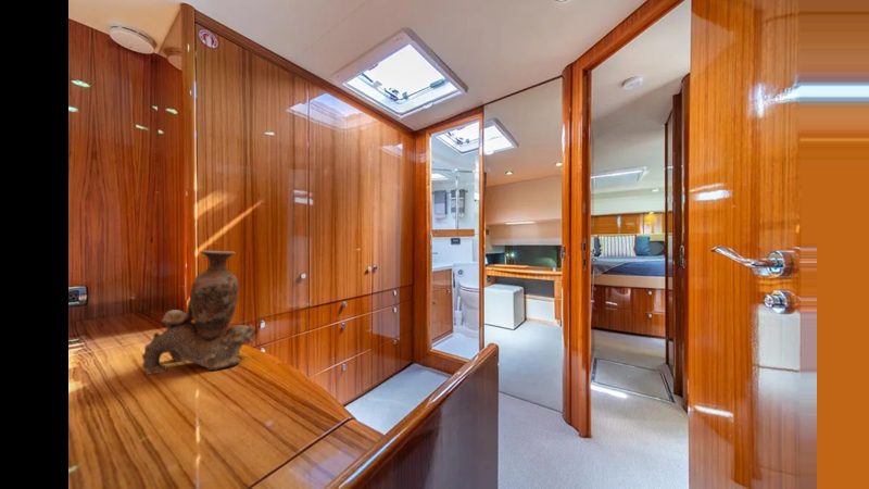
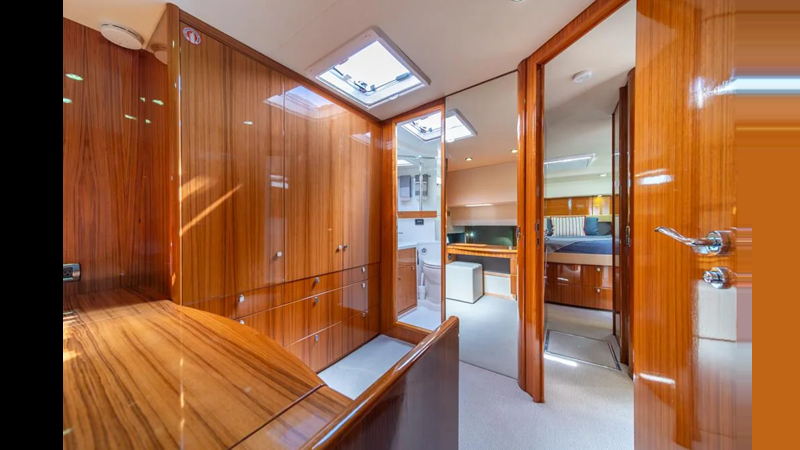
- vase with dog figurine [141,250,256,376]
